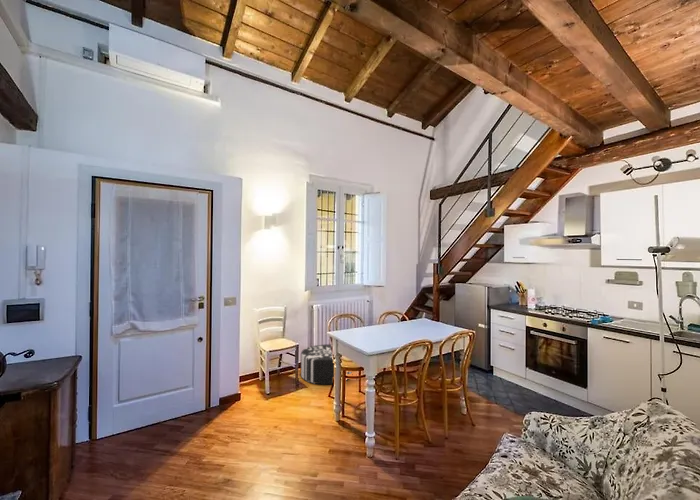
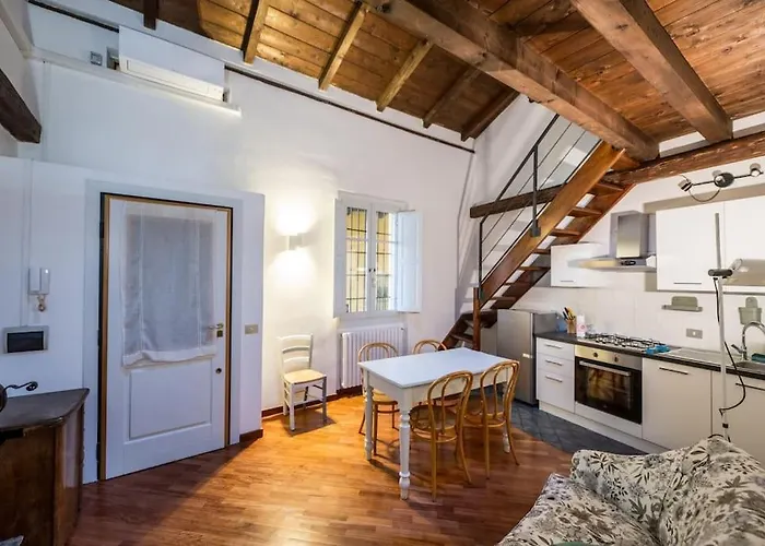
- pouf [300,344,353,385]
